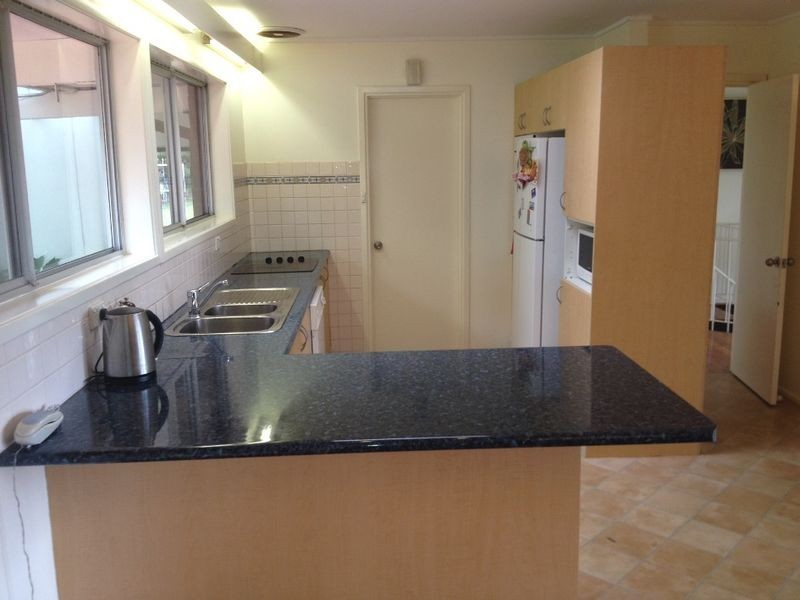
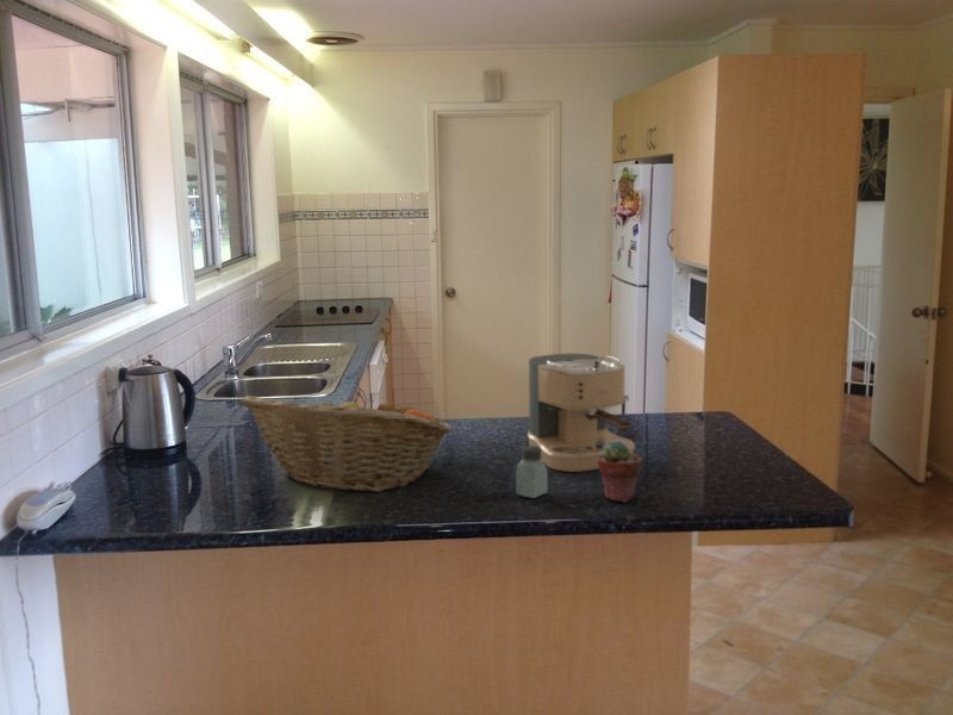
+ fruit basket [239,390,453,493]
+ potted succulent [598,441,643,504]
+ saltshaker [515,444,549,499]
+ coffee maker [527,353,636,473]
